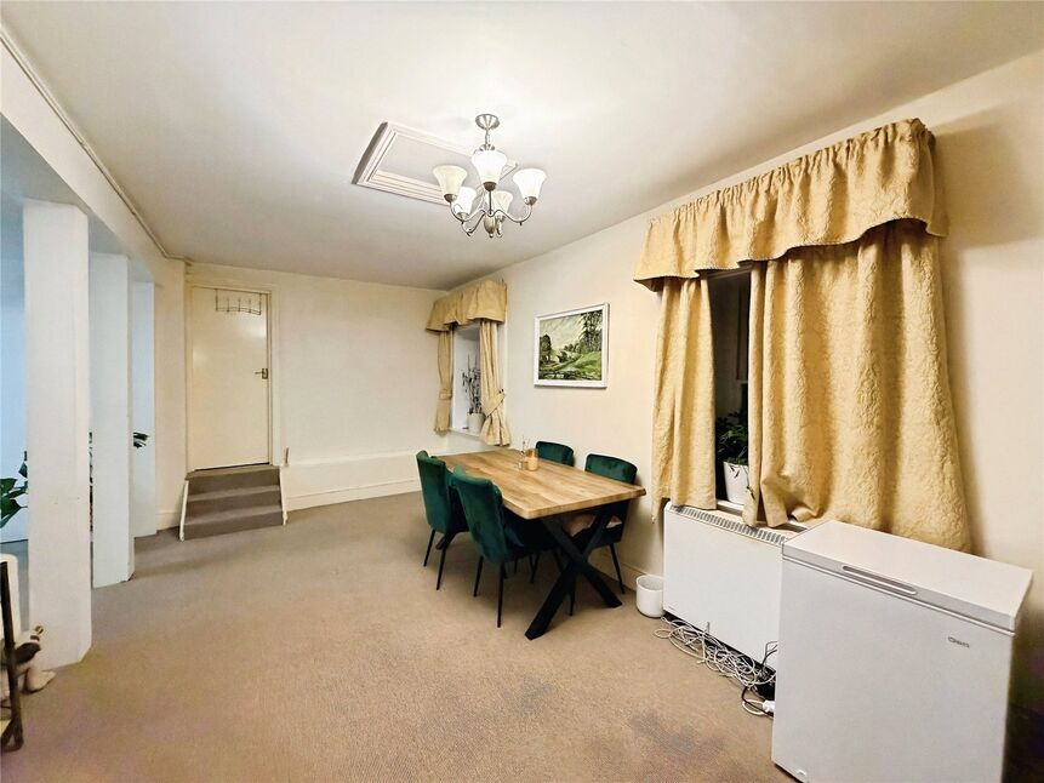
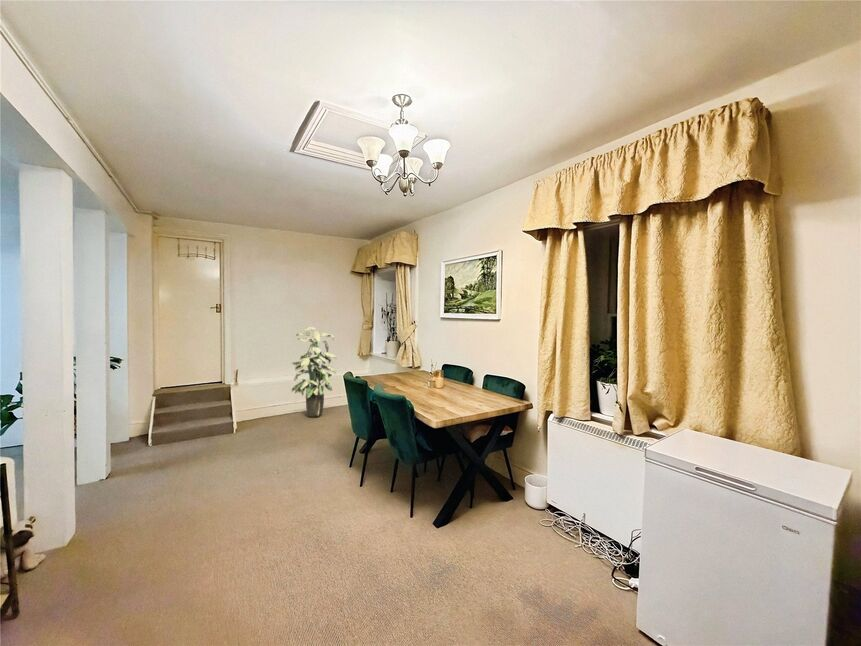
+ indoor plant [291,326,338,418]
